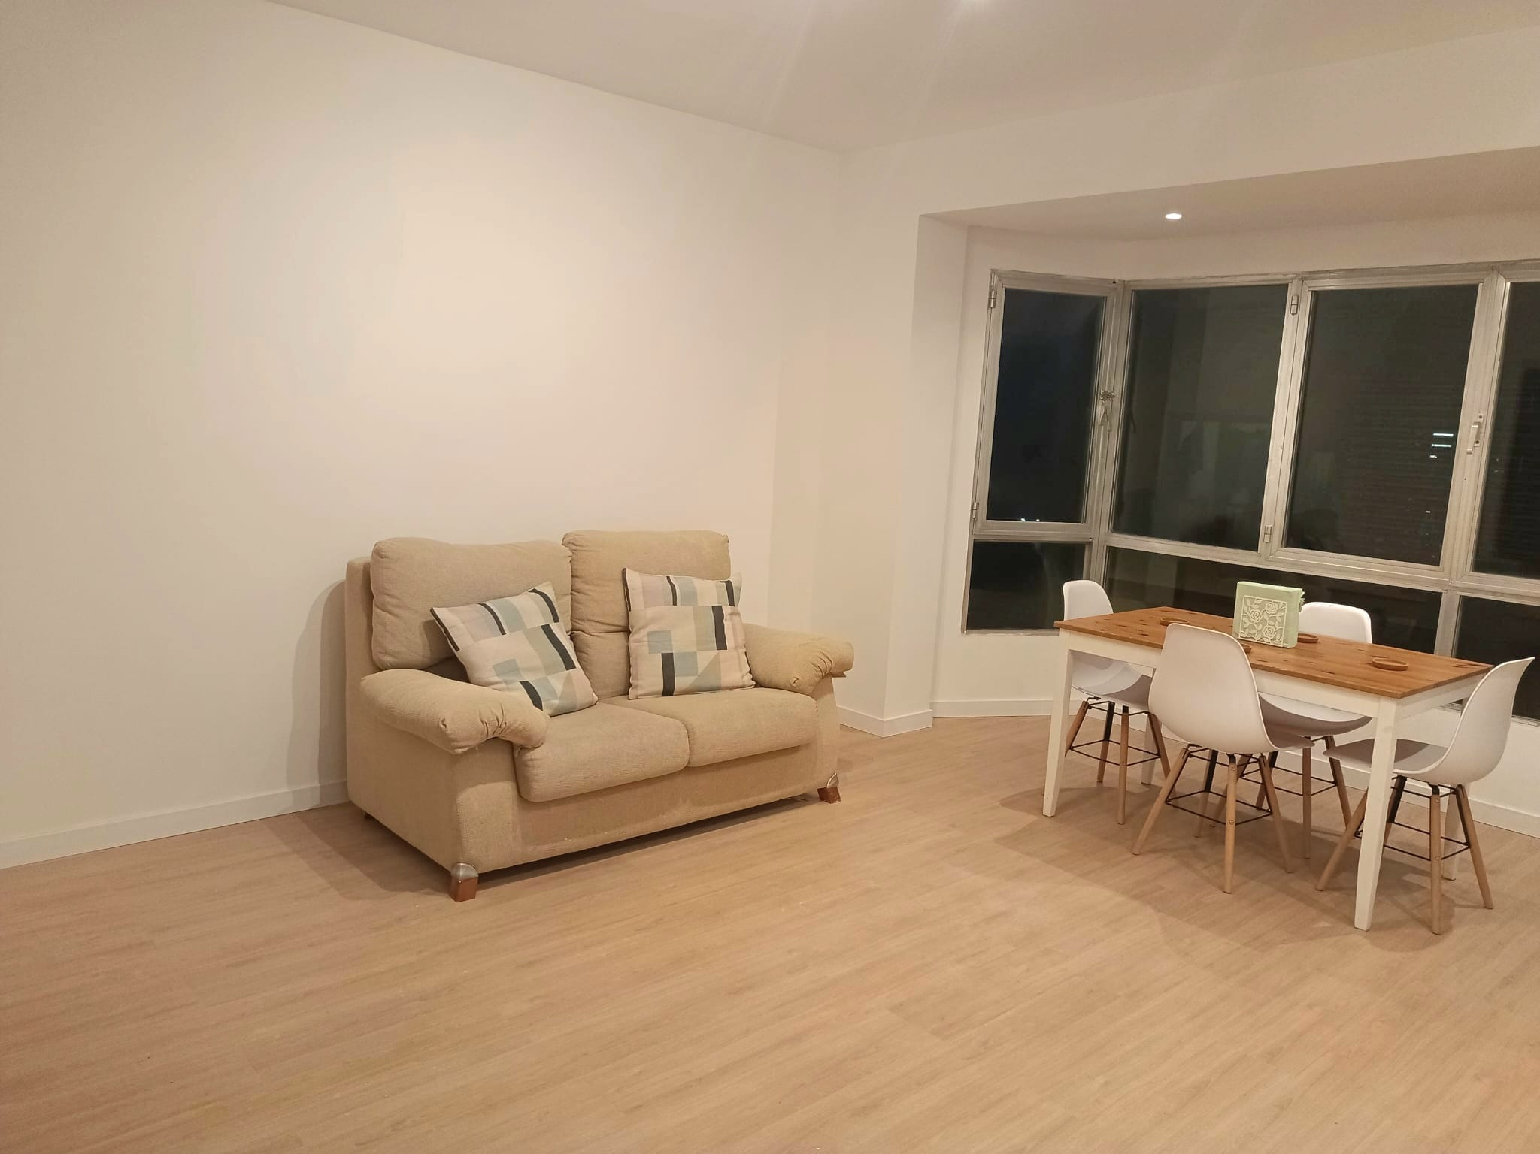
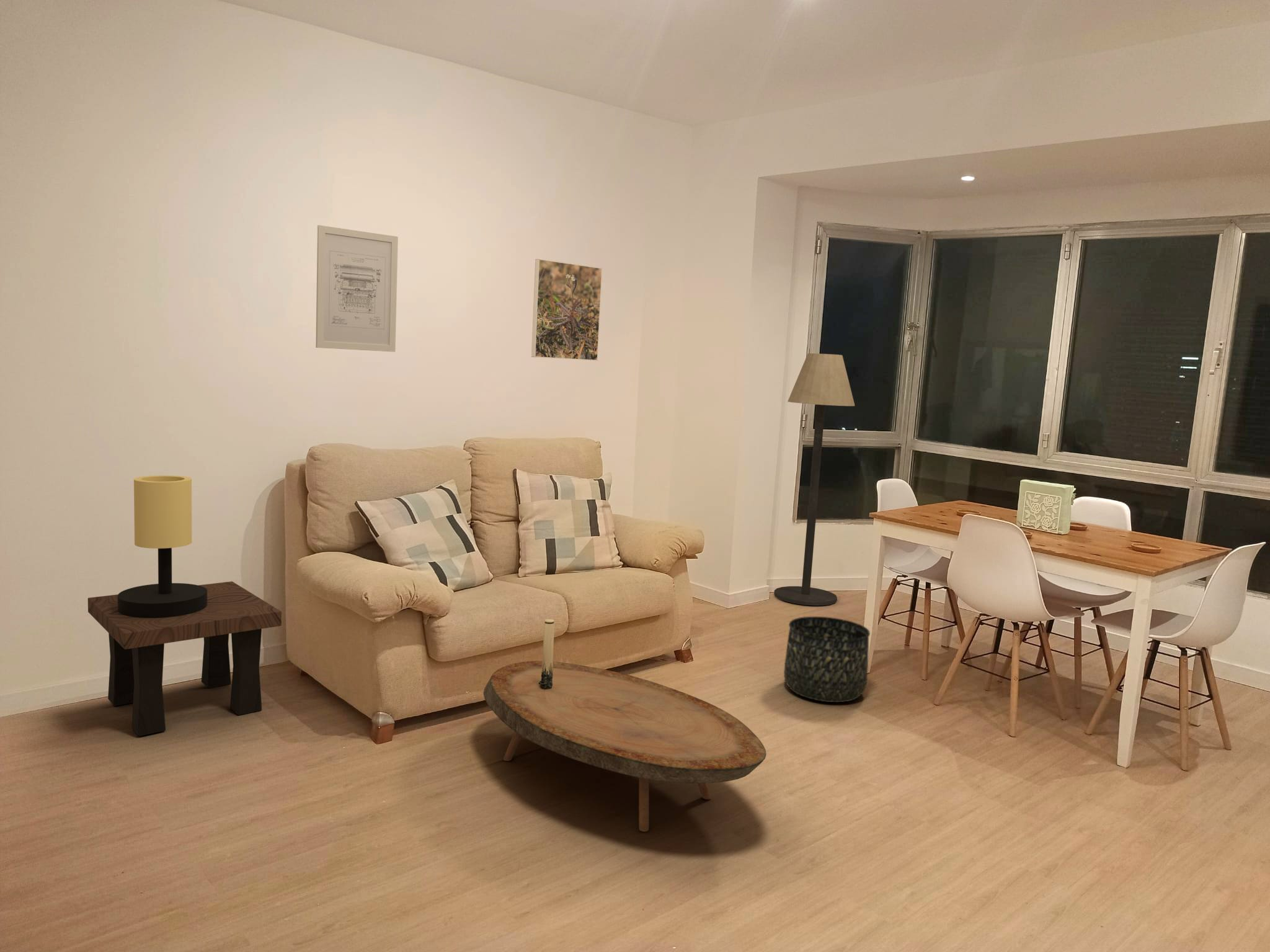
+ basket [783,616,871,703]
+ coffee table [483,660,767,832]
+ side table [87,581,282,737]
+ candle [539,619,555,689]
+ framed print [531,258,603,361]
+ floor lamp [773,353,855,606]
+ wall art [315,224,399,353]
+ table lamp [118,475,207,618]
